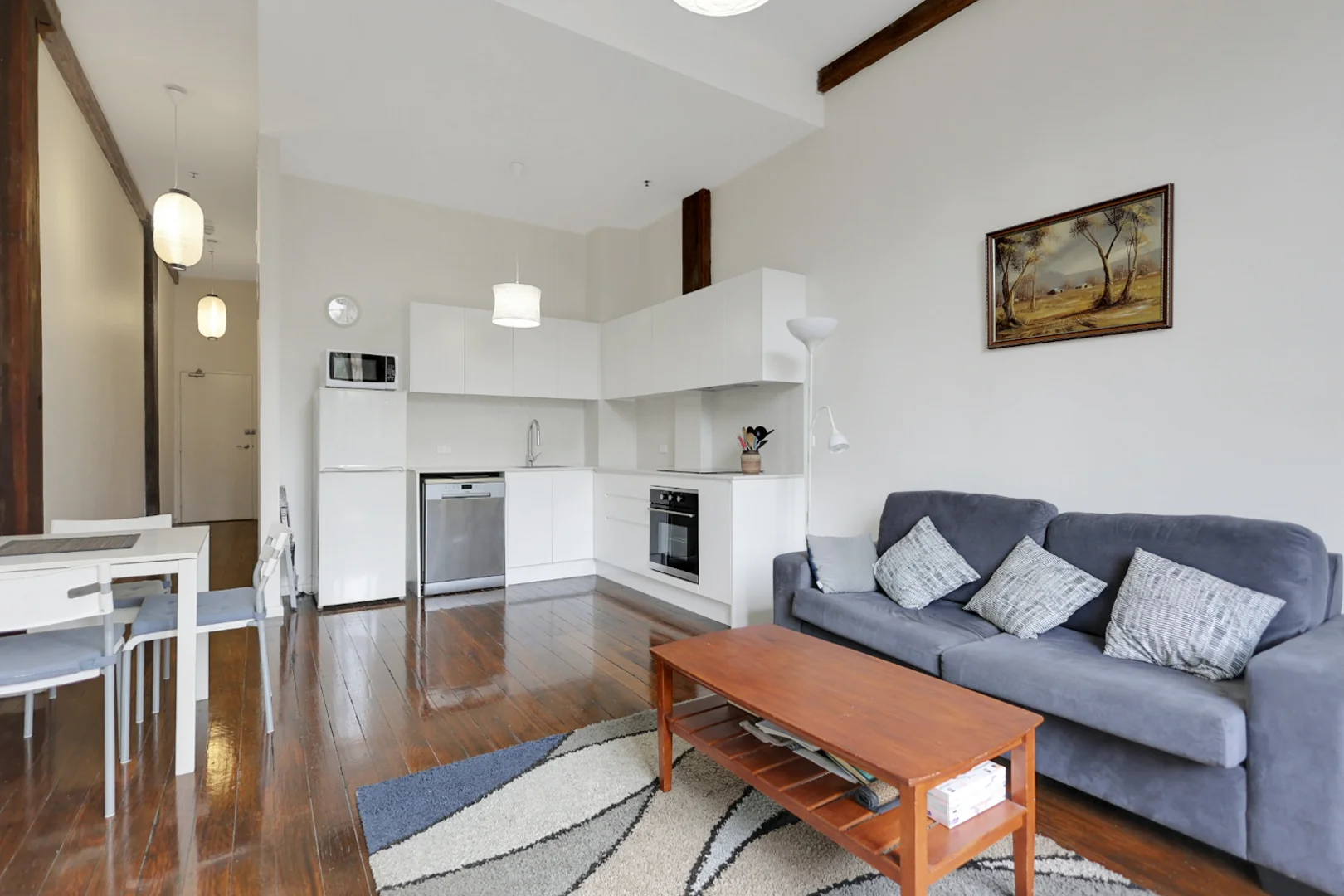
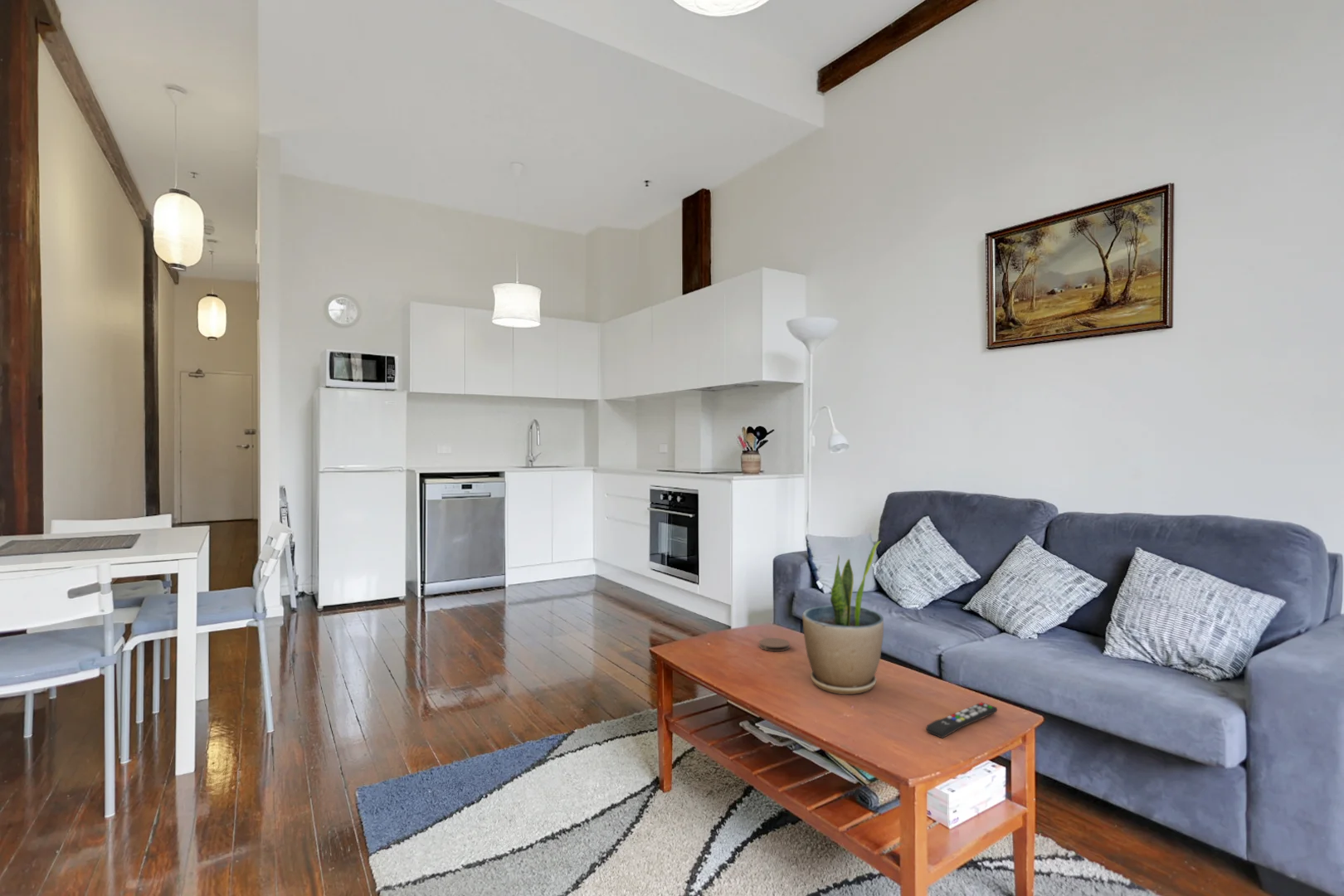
+ coaster [758,637,791,652]
+ potted plant [801,540,884,695]
+ remote control [925,702,998,739]
